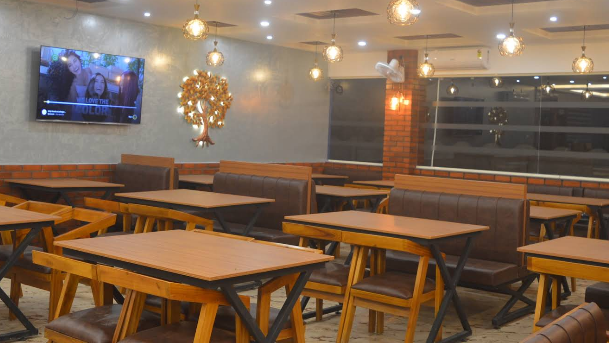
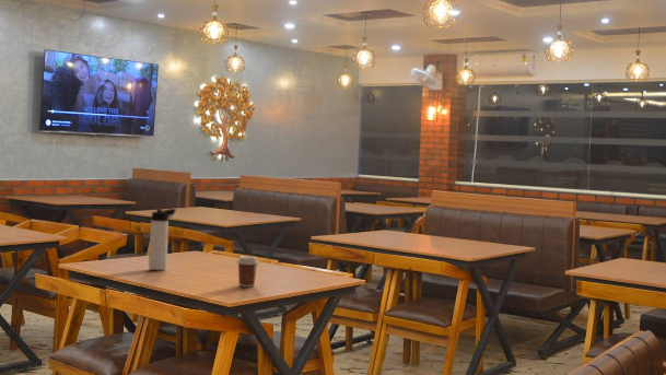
+ coffee cup [236,255,260,288]
+ thermos bottle [148,208,177,271]
